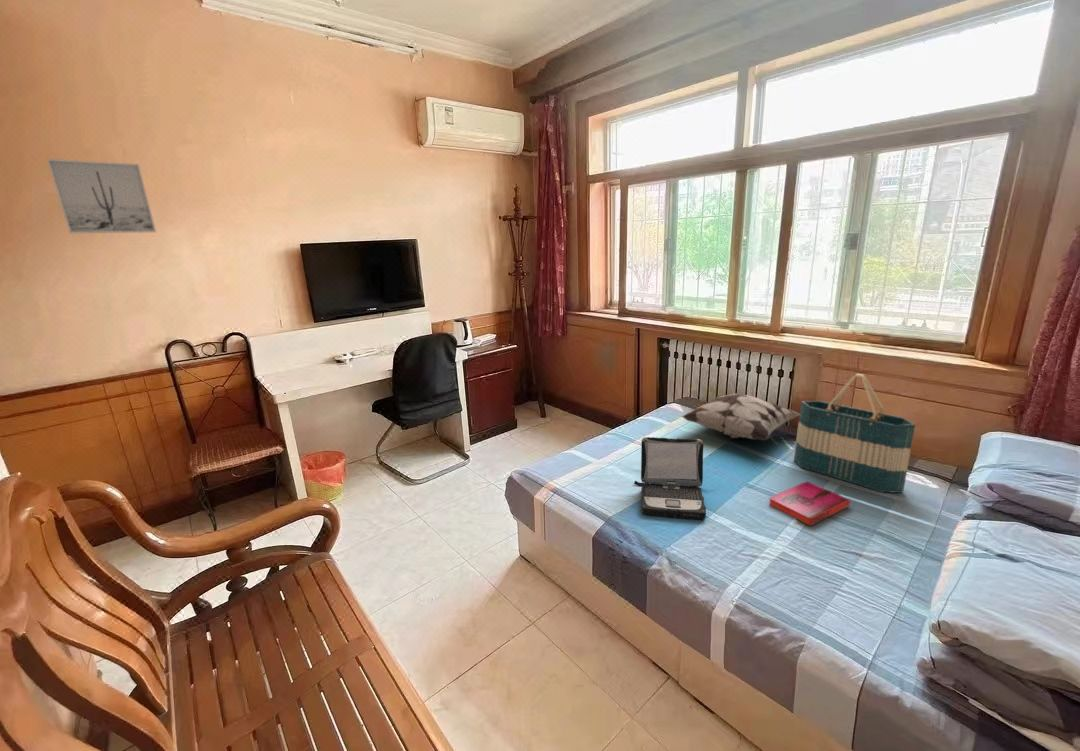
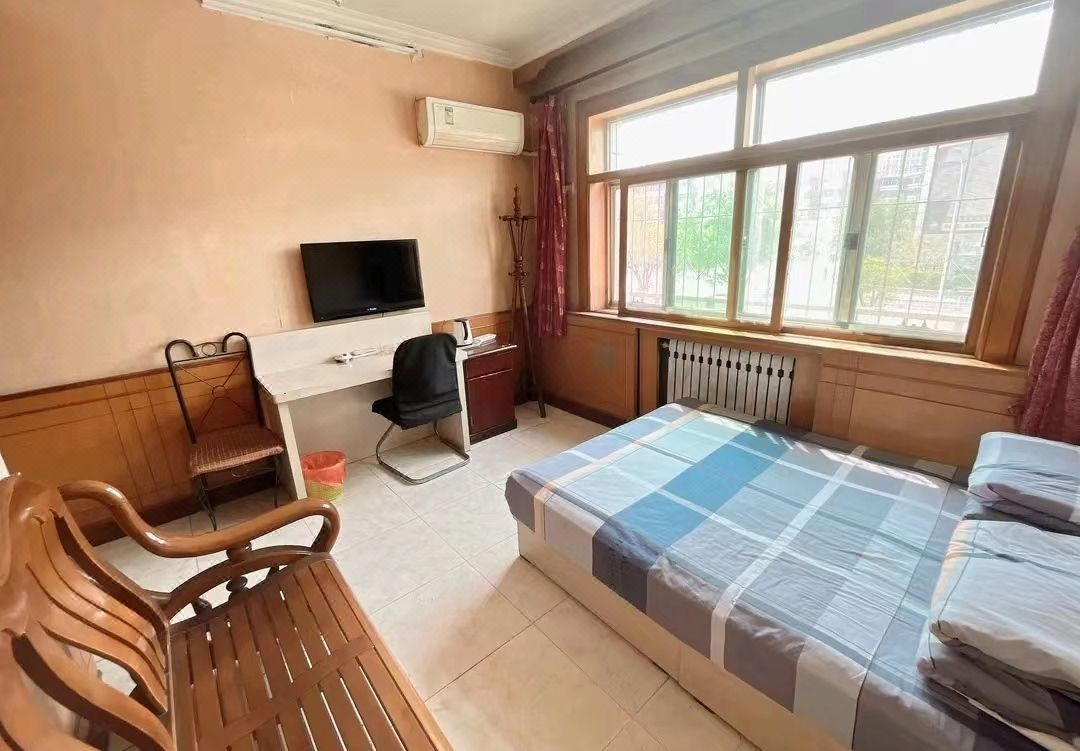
- decorative pillow [680,392,800,442]
- laptop [633,436,707,520]
- hardback book [768,480,851,527]
- wall art [46,158,157,235]
- tote bag [793,373,916,494]
